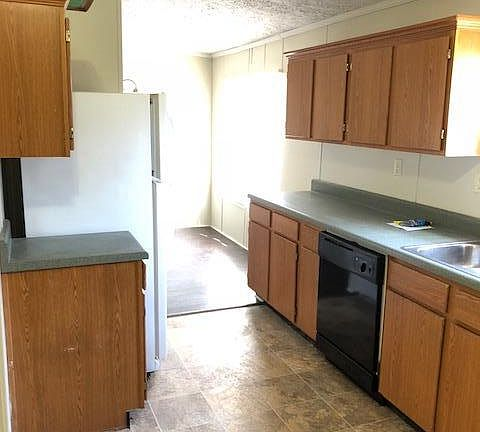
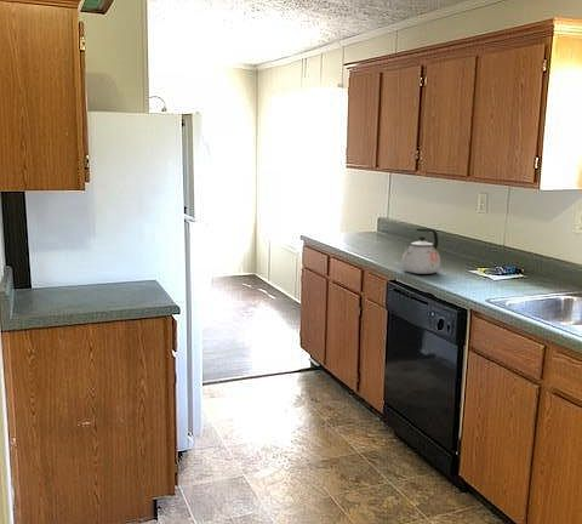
+ kettle [400,227,441,275]
